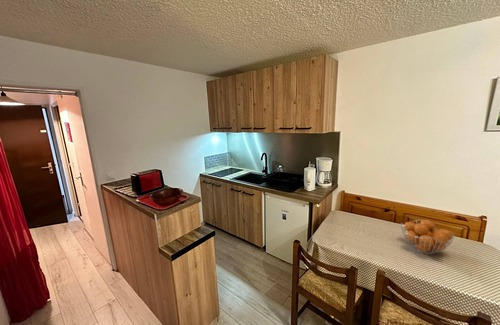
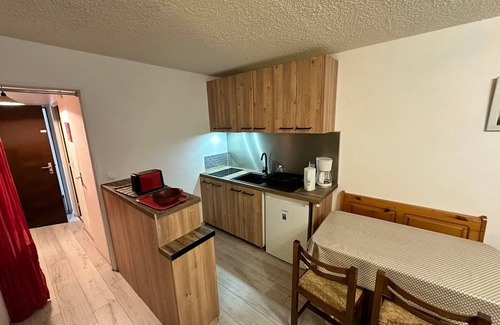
- fruit basket [400,219,455,255]
